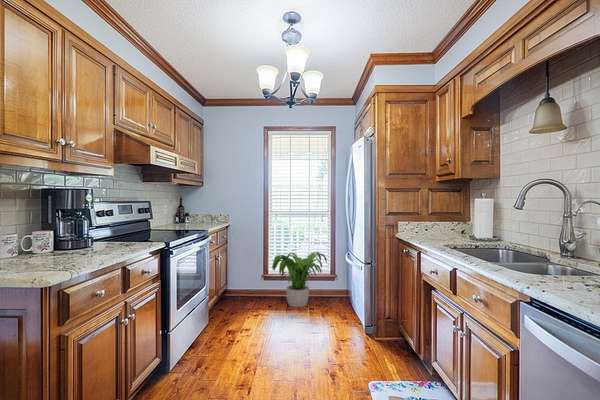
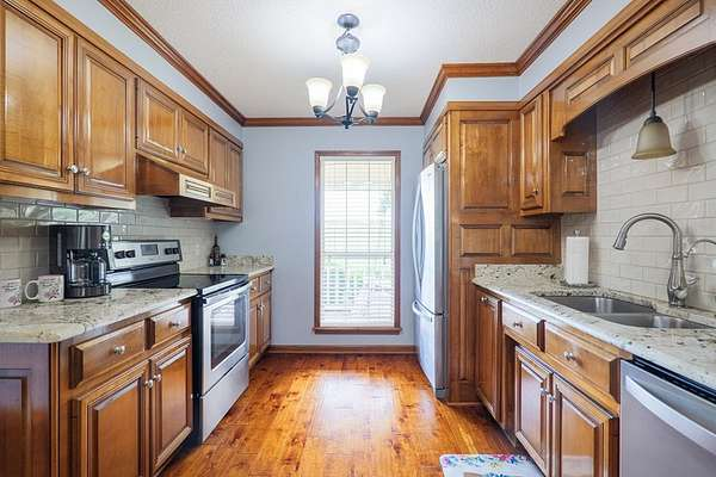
- potted plant [271,251,328,308]
